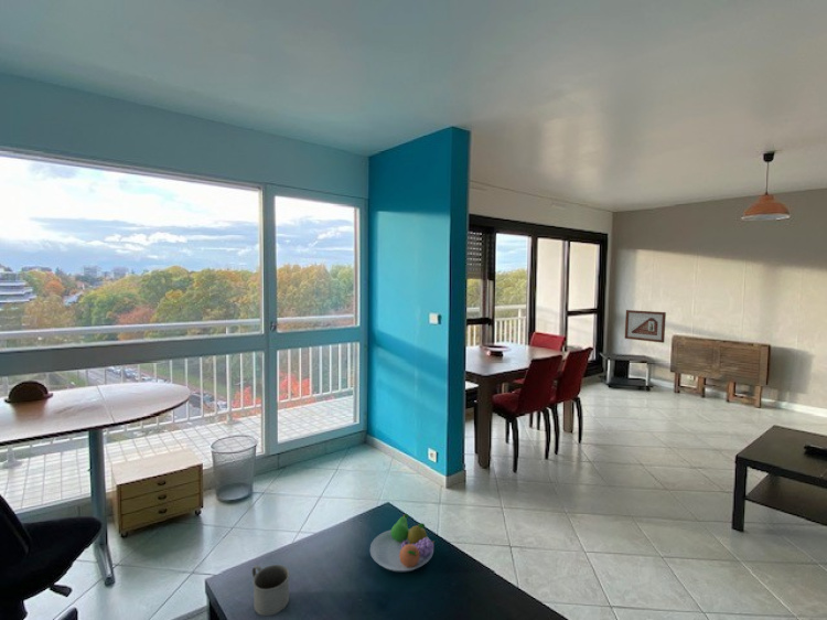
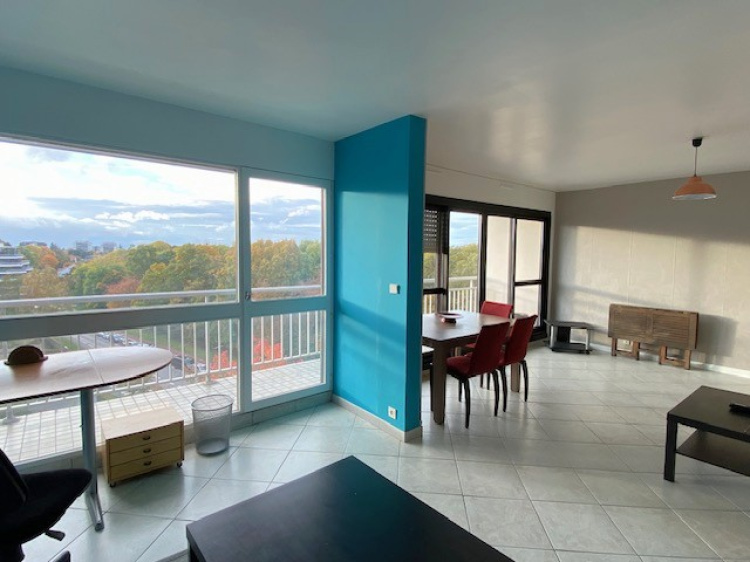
- fruit bowl [368,513,436,573]
- mug [251,564,291,617]
- picture frame [624,309,667,344]
